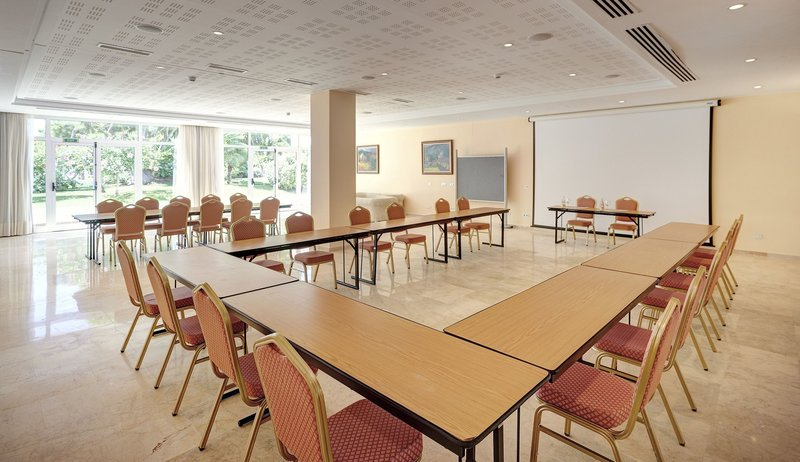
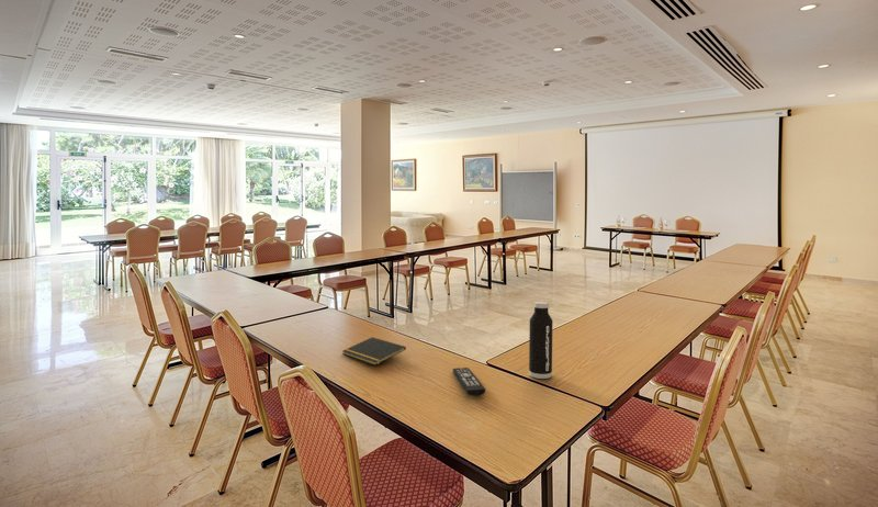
+ water bottle [528,301,553,380]
+ notepad [341,336,407,367]
+ remote control [452,367,486,397]
